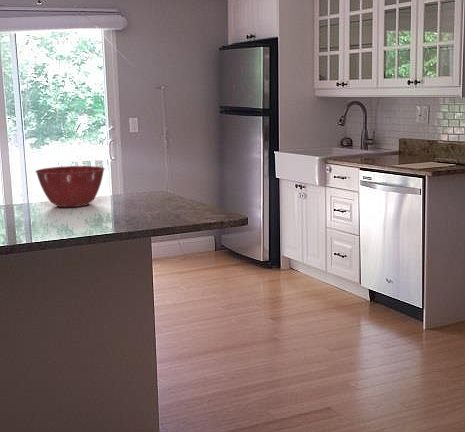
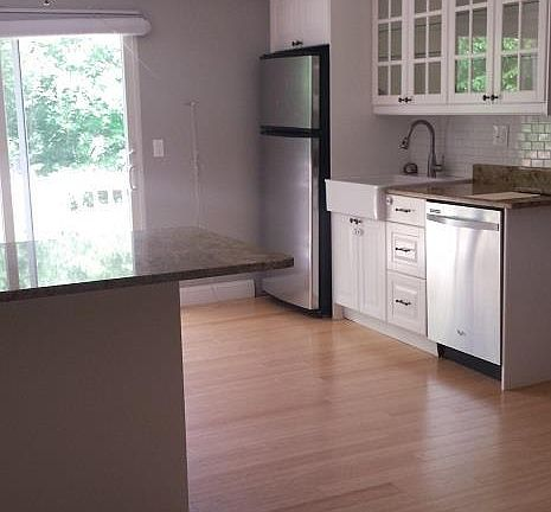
- mixing bowl [34,165,106,208]
